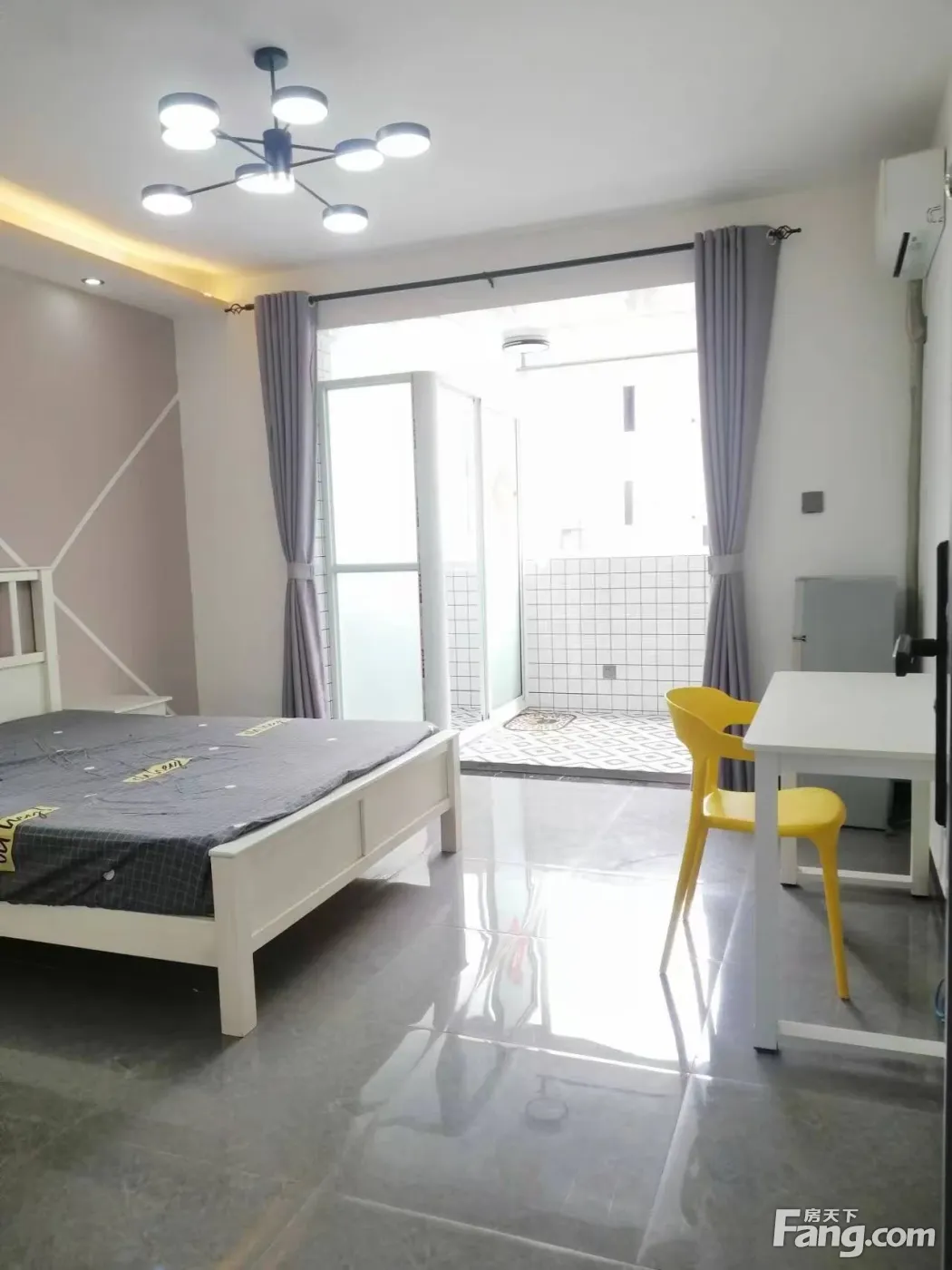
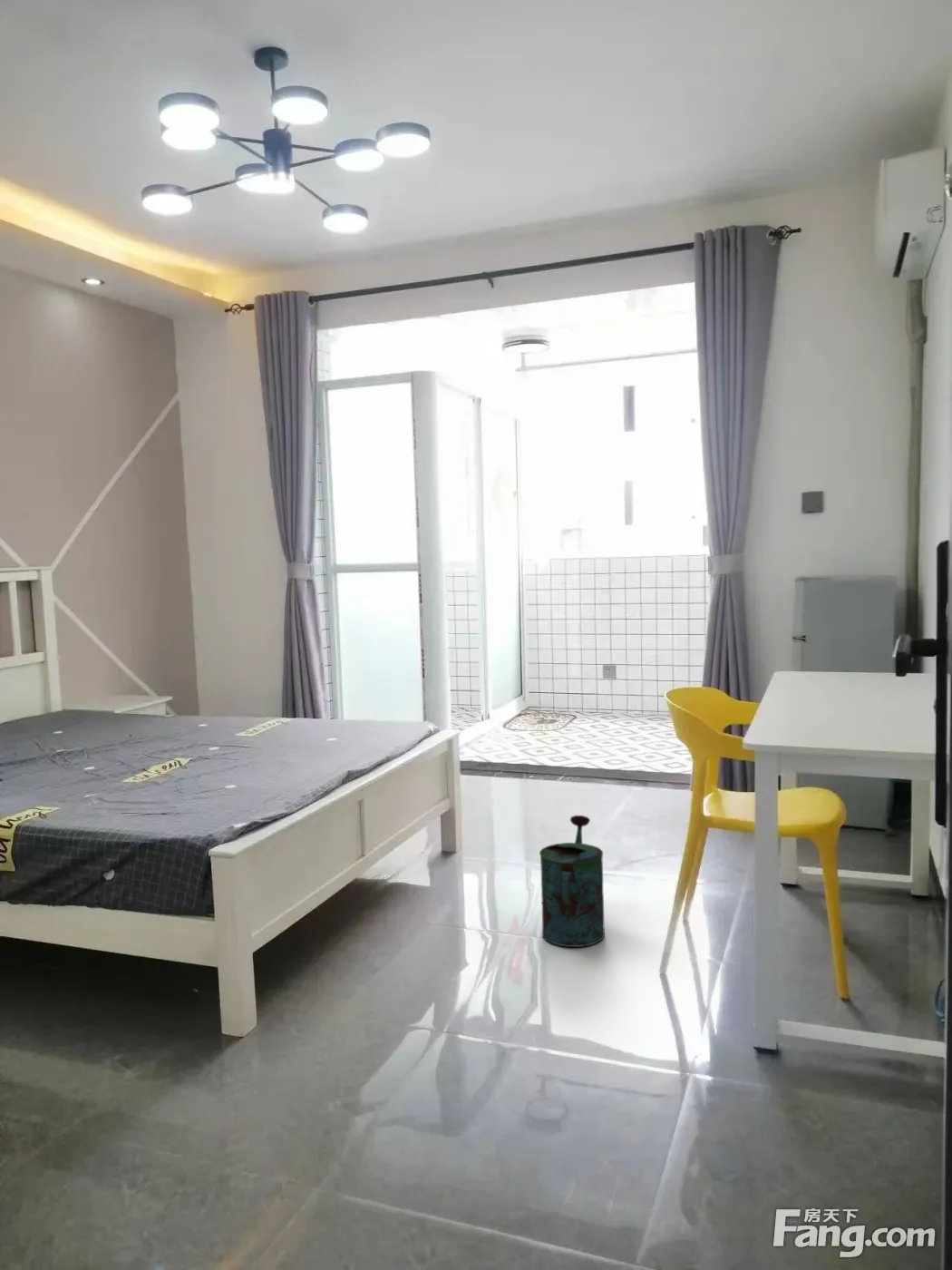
+ watering can [539,815,606,948]
